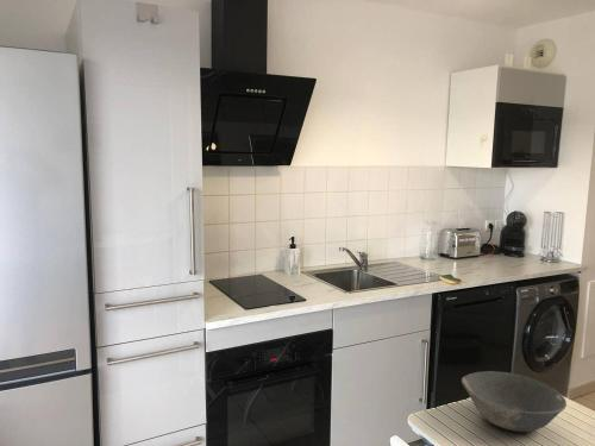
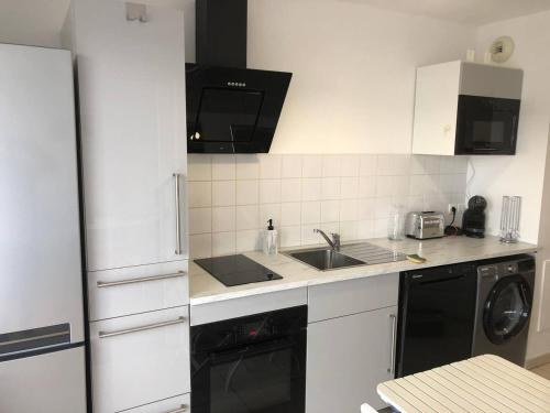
- bowl [461,370,568,433]
